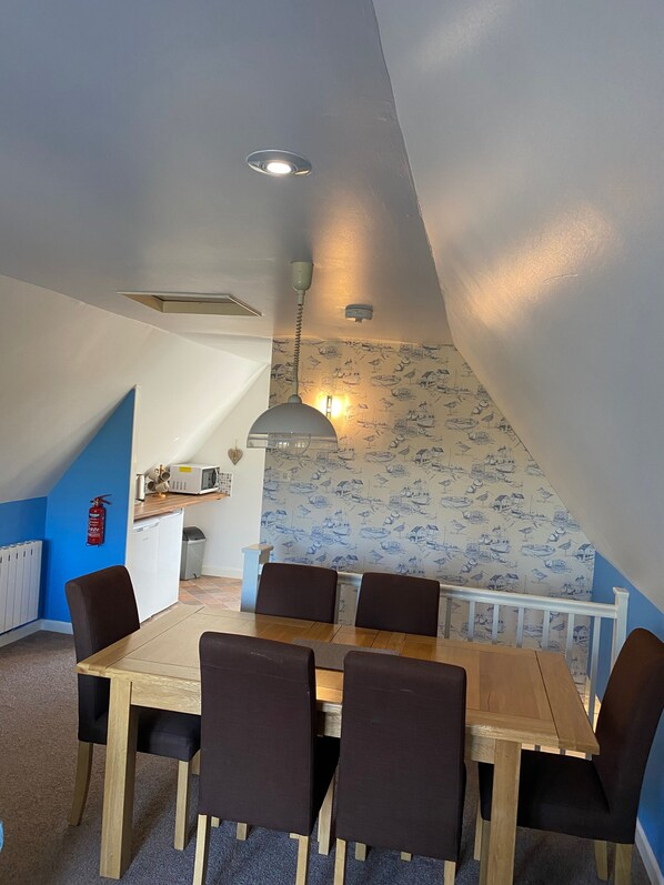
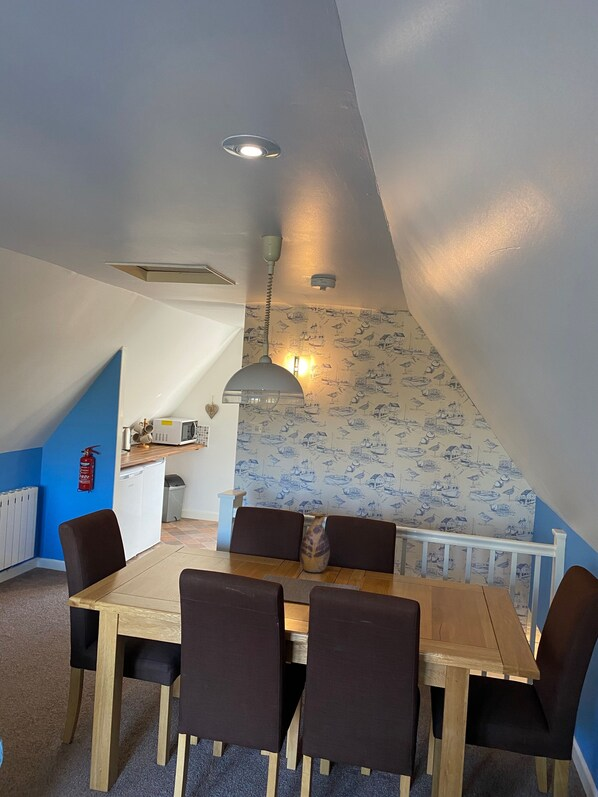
+ vase [299,512,331,573]
